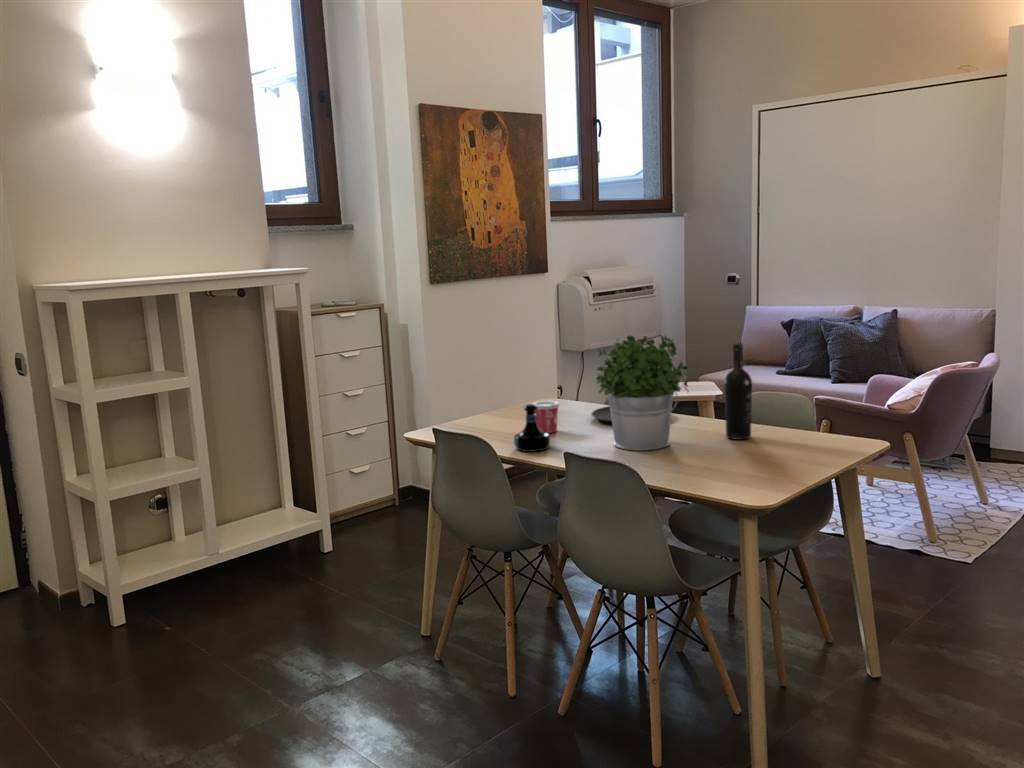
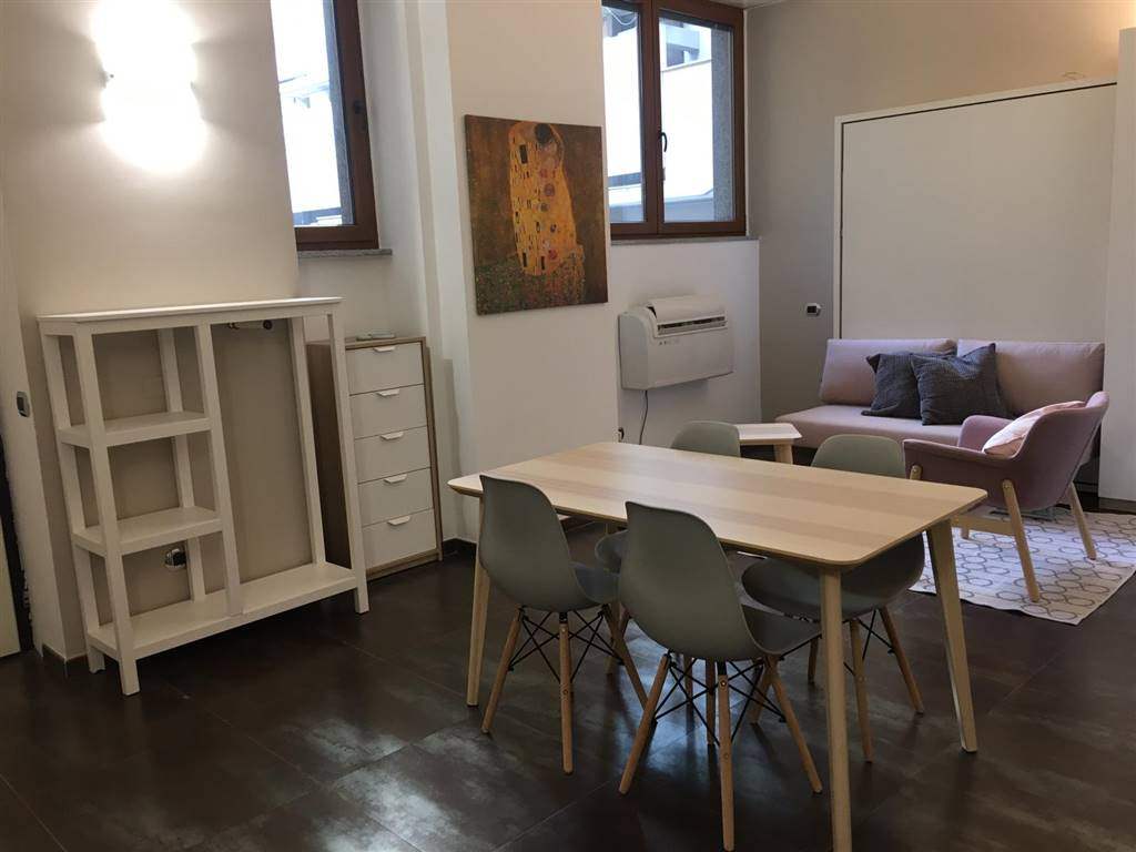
- tequila bottle [513,403,551,453]
- wine bottle [723,342,753,441]
- cup [531,400,561,434]
- potted plant [595,333,689,452]
- plate [590,405,612,423]
